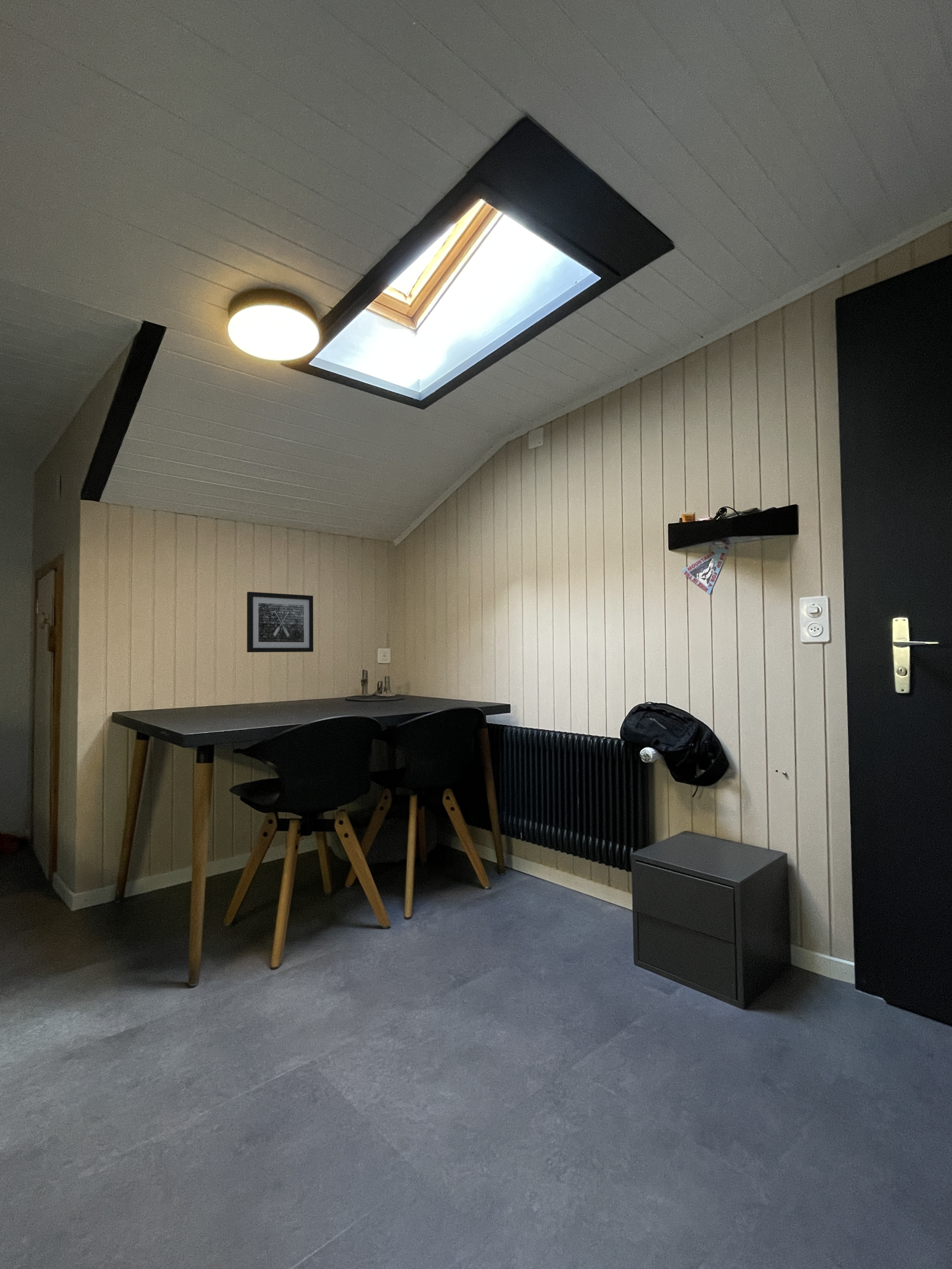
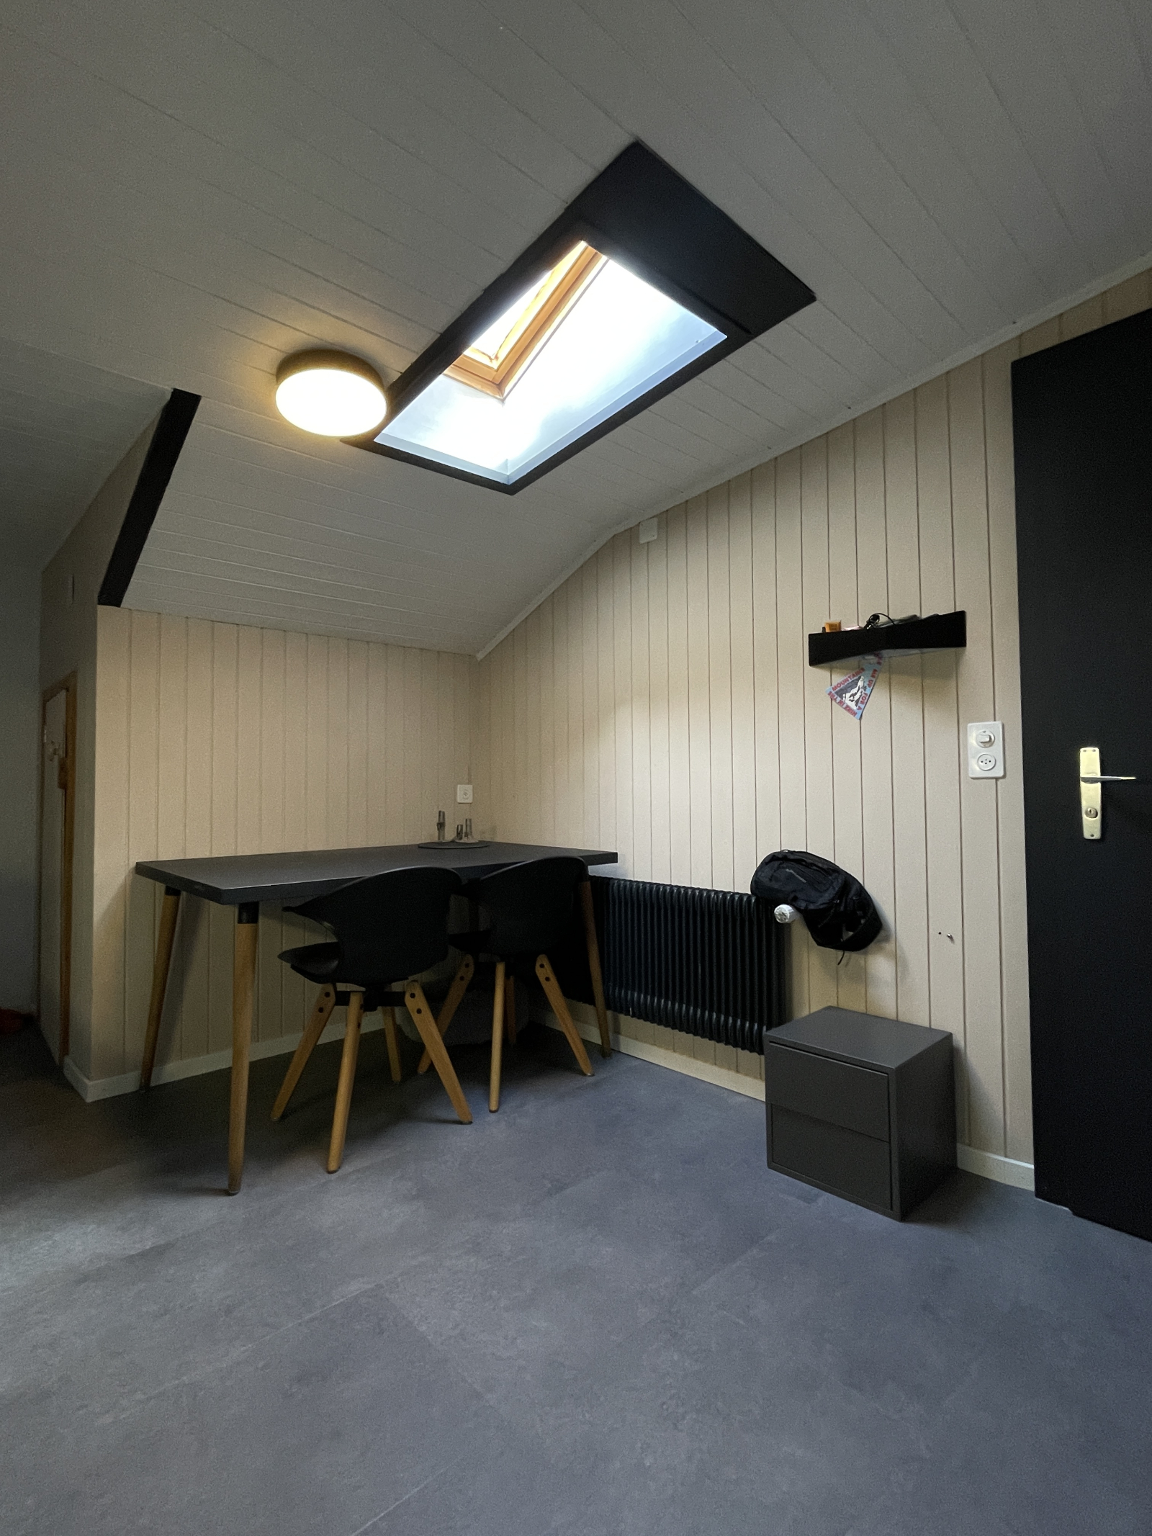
- wall art [246,591,314,653]
